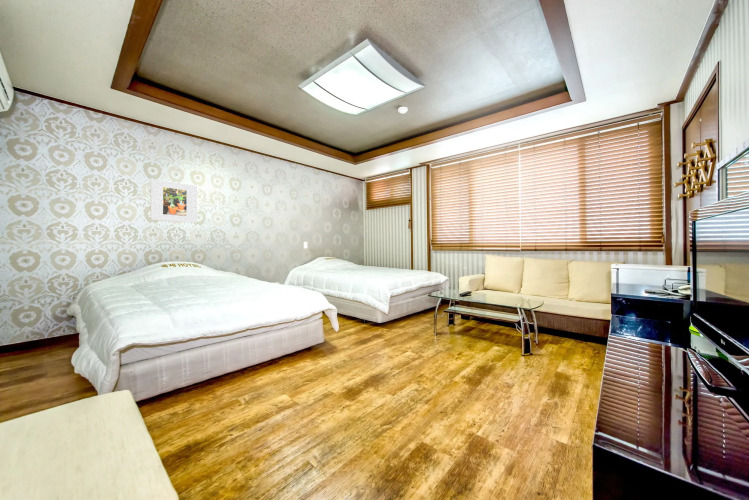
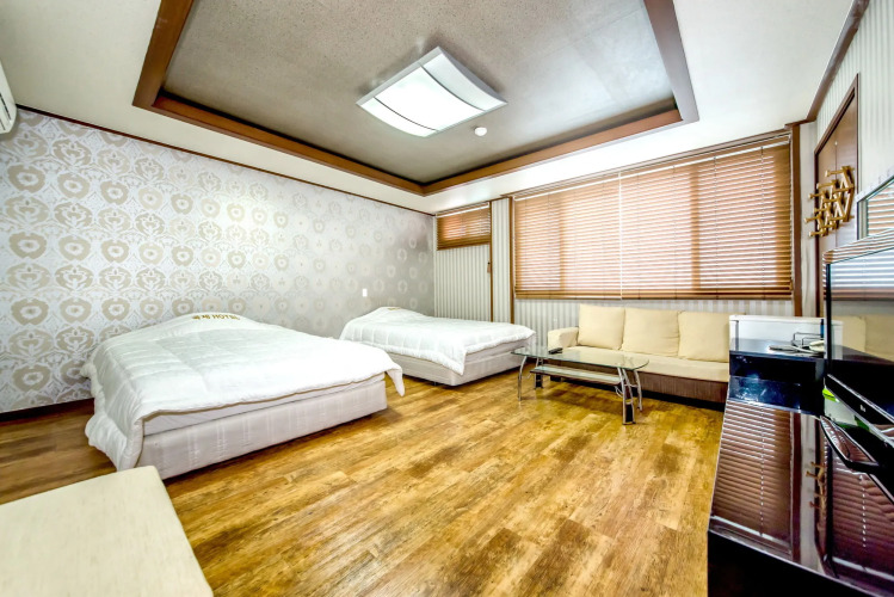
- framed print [150,178,198,224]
